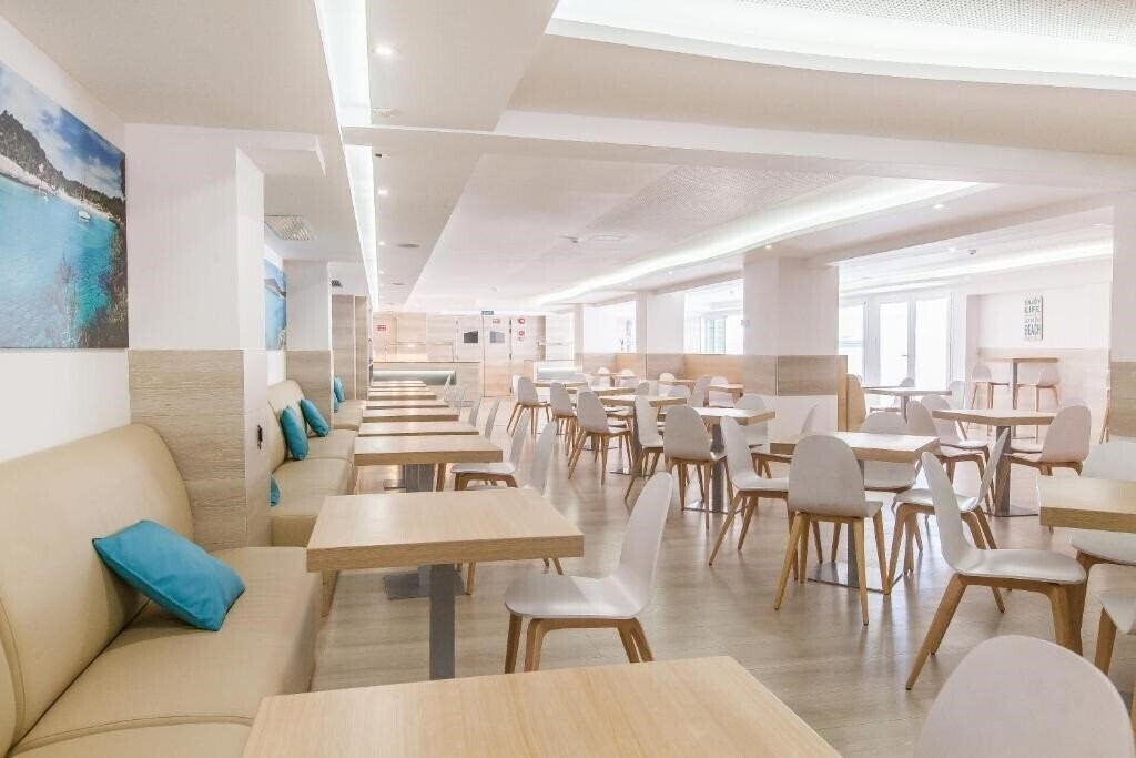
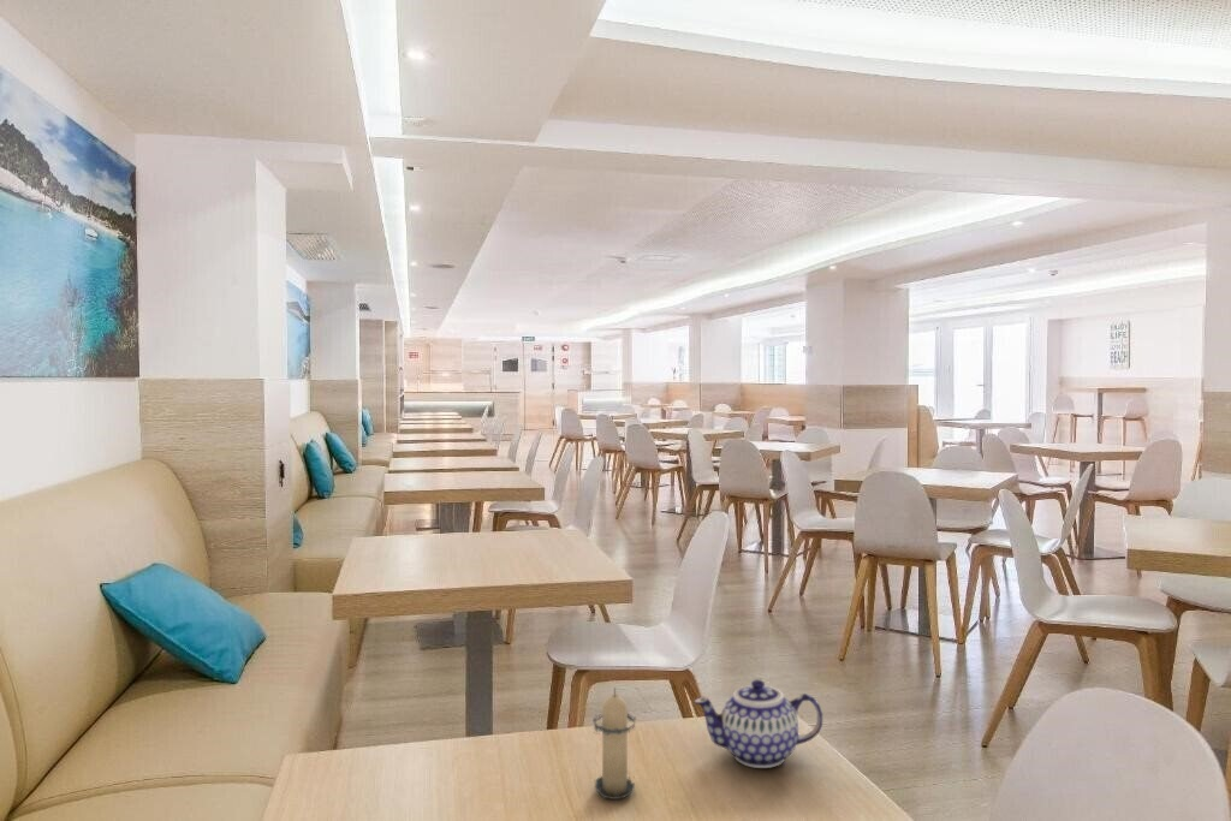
+ candle [591,686,637,801]
+ teapot [692,678,823,769]
